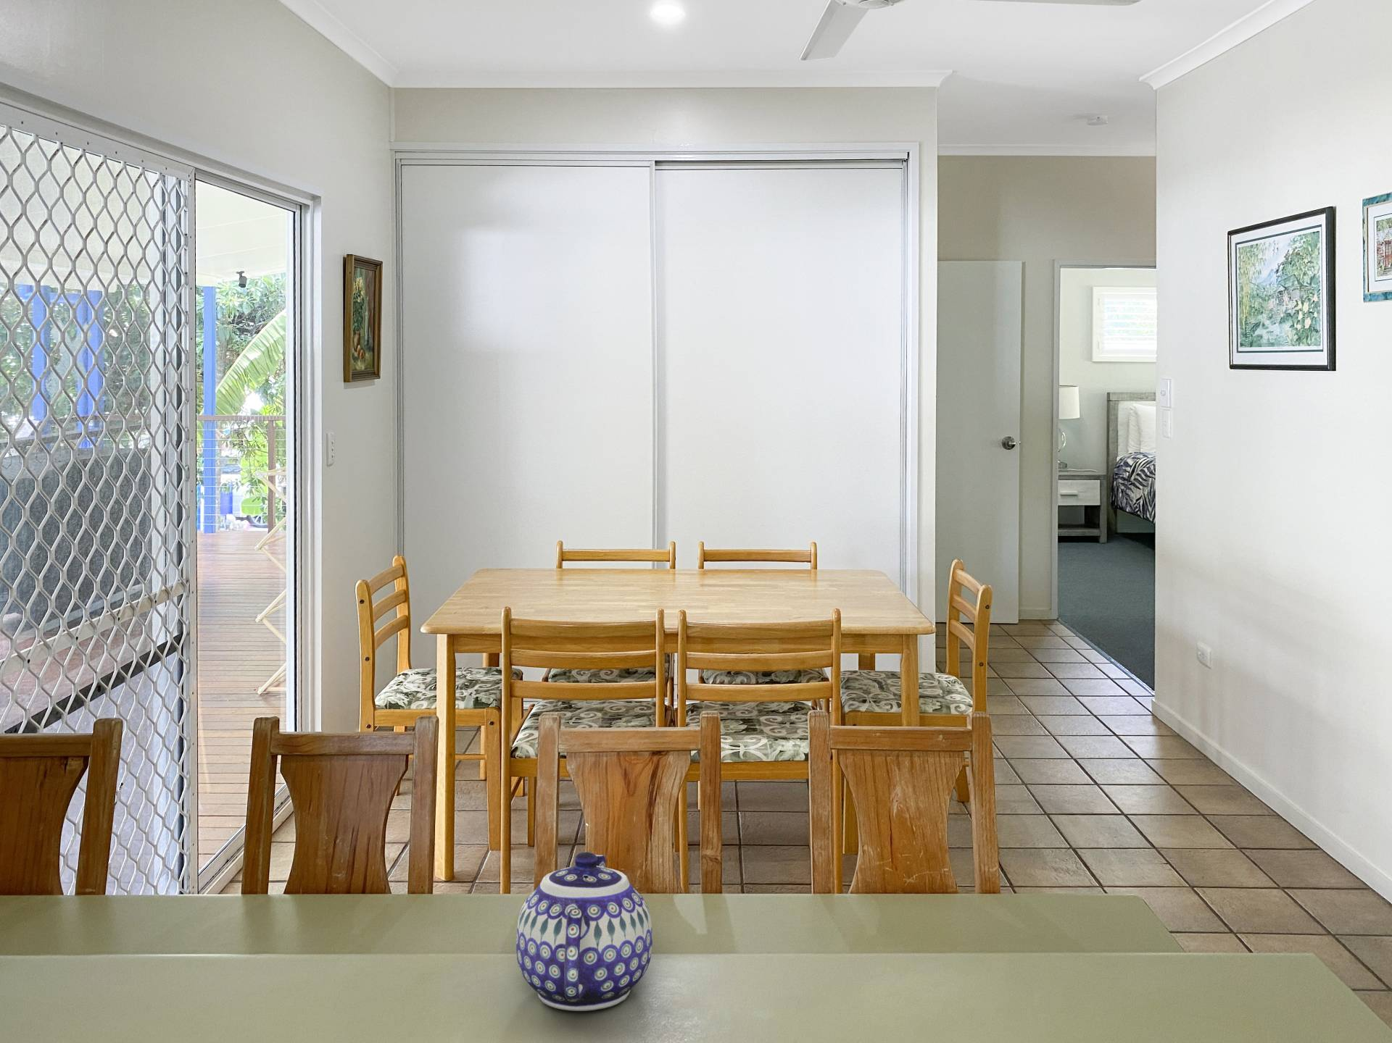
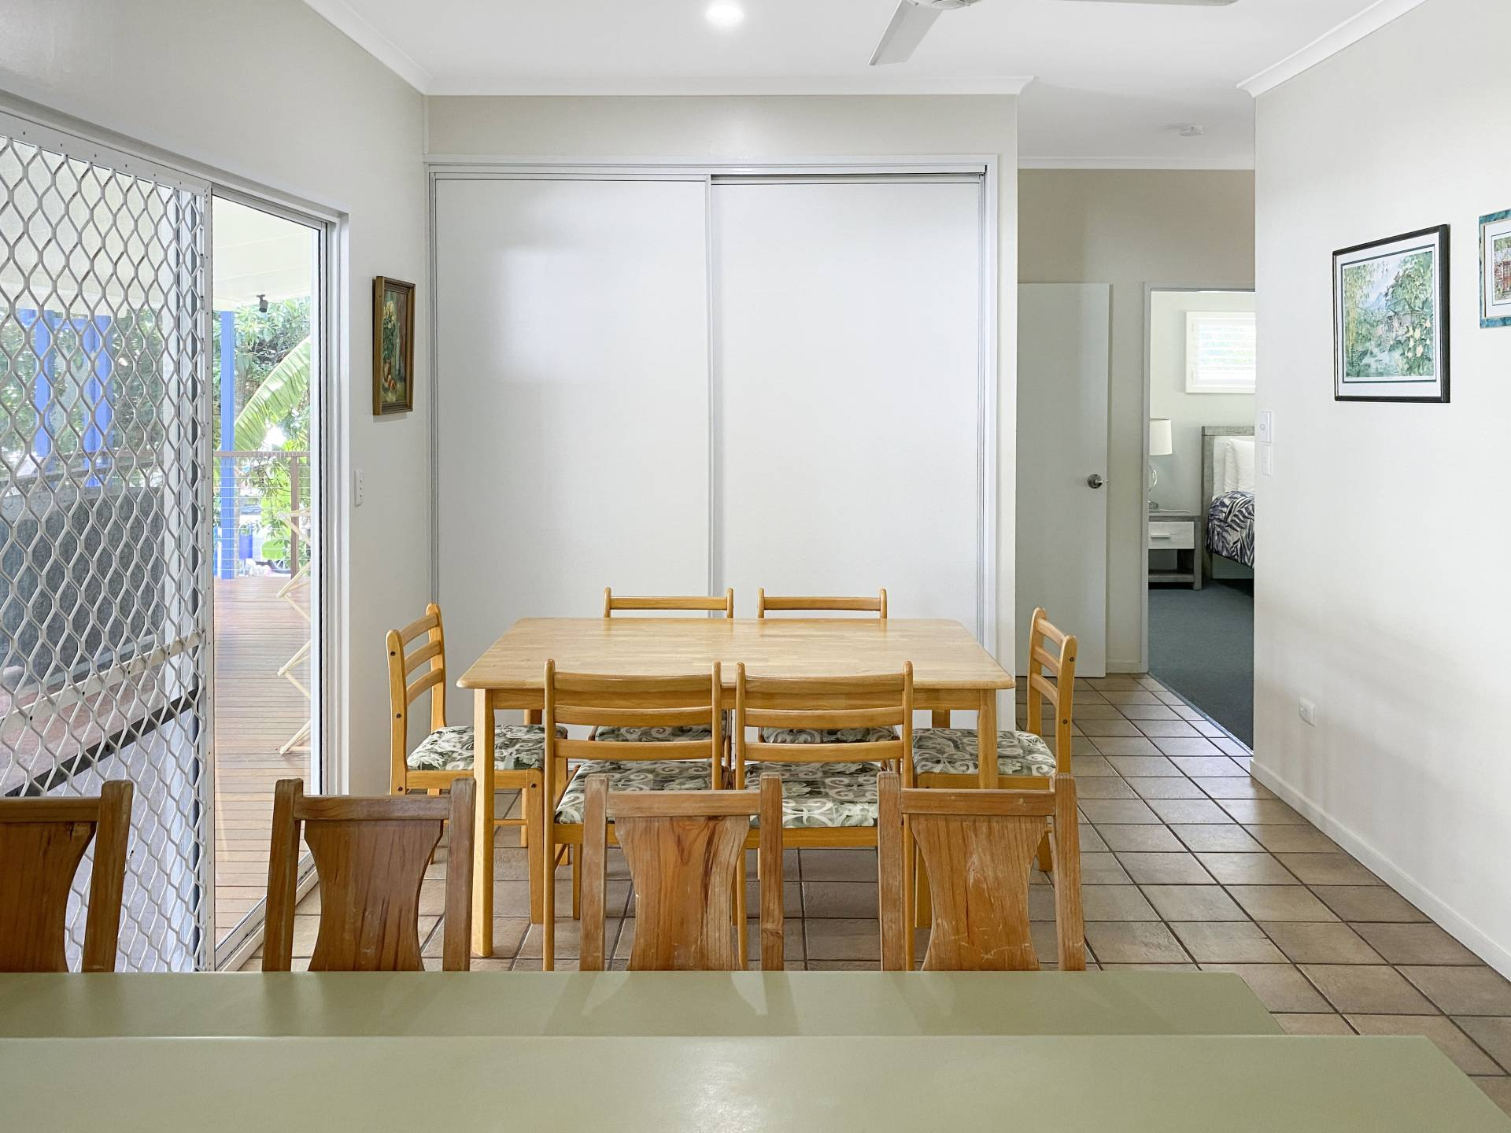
- teapot [515,851,653,1012]
